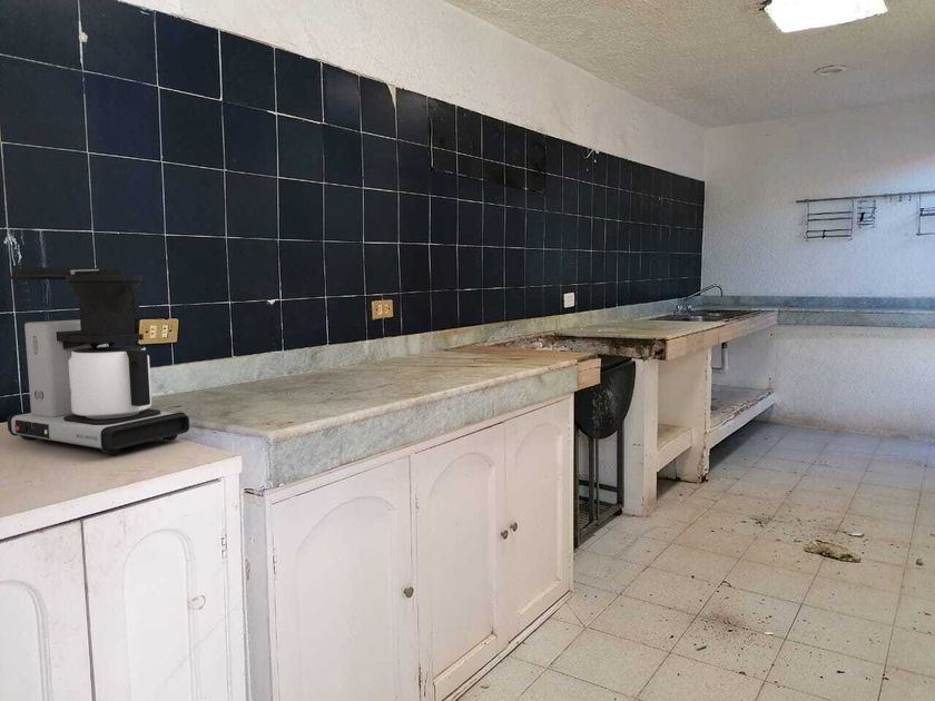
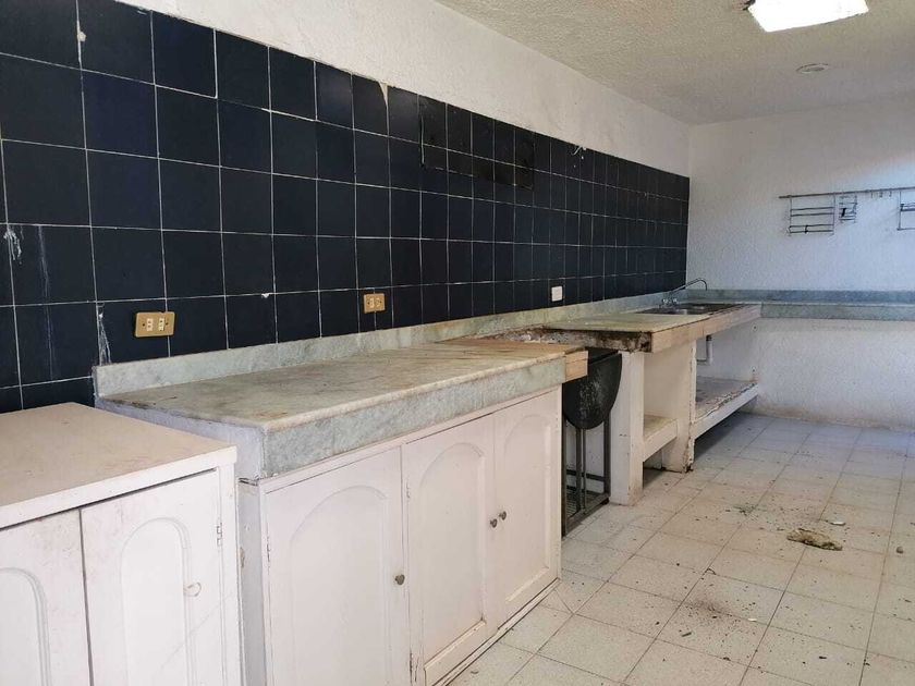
- coffee maker [7,266,190,455]
